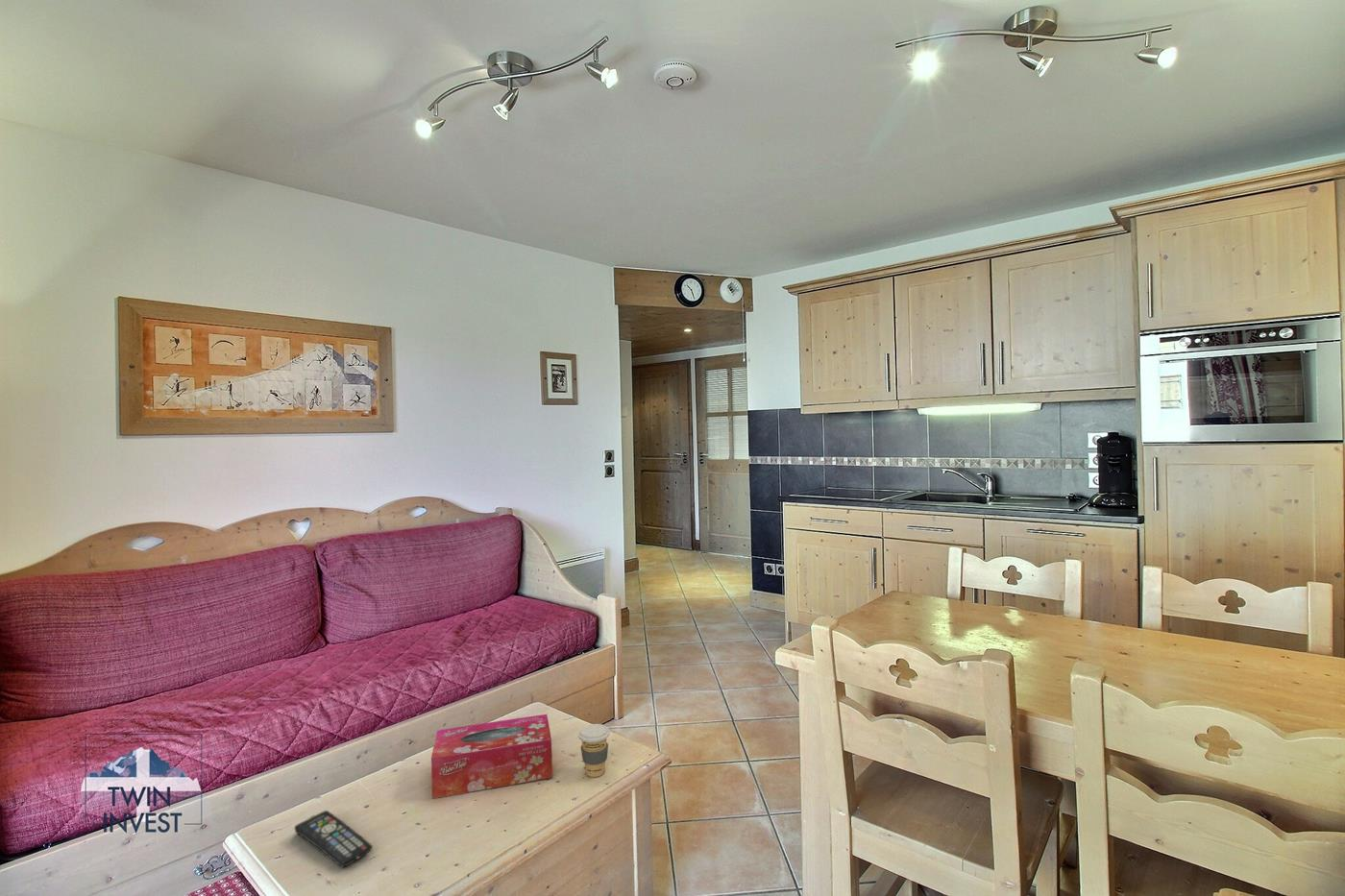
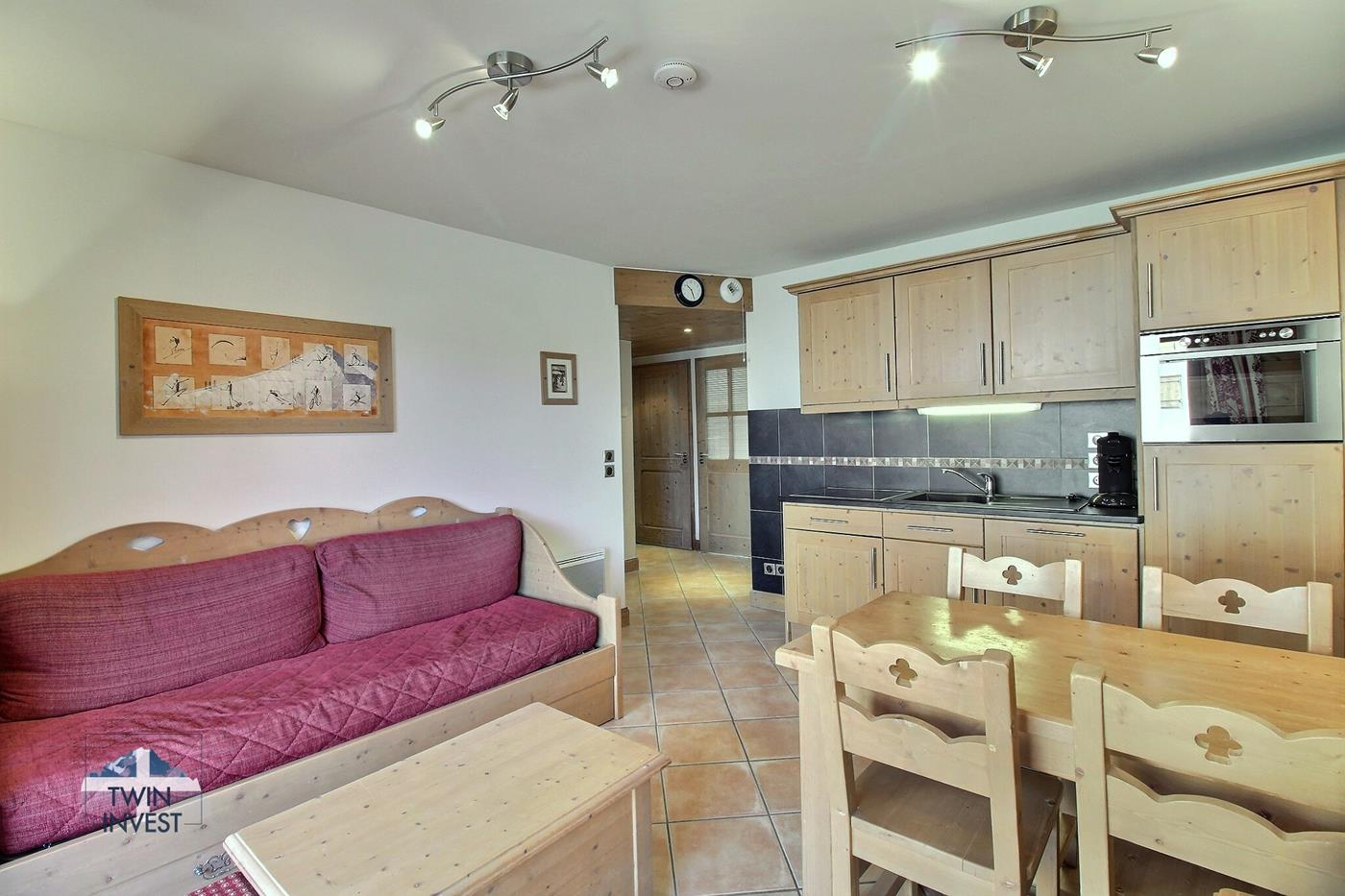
- tissue box [430,714,553,799]
- remote control [294,810,374,868]
- coffee cup [577,723,611,778]
